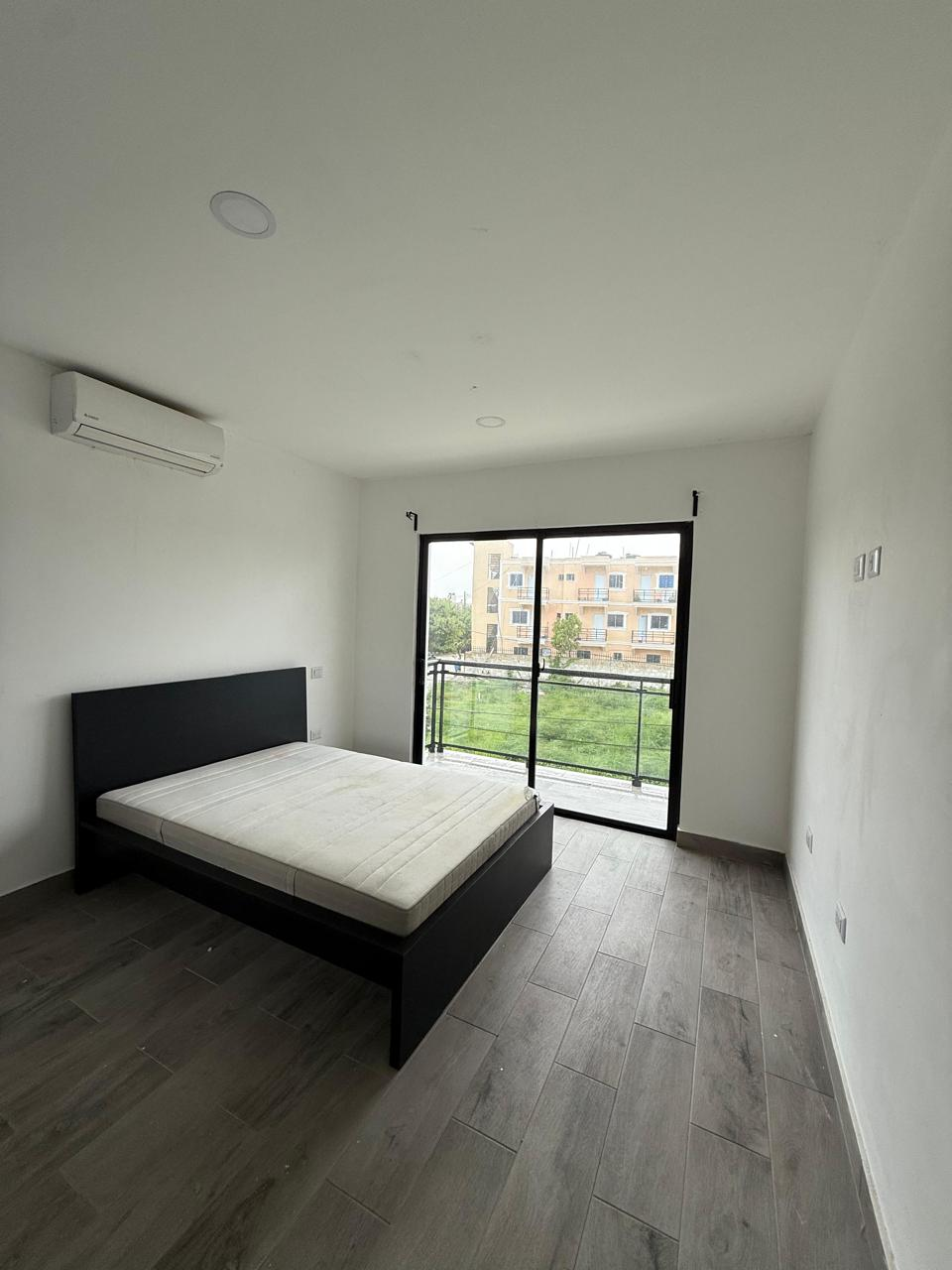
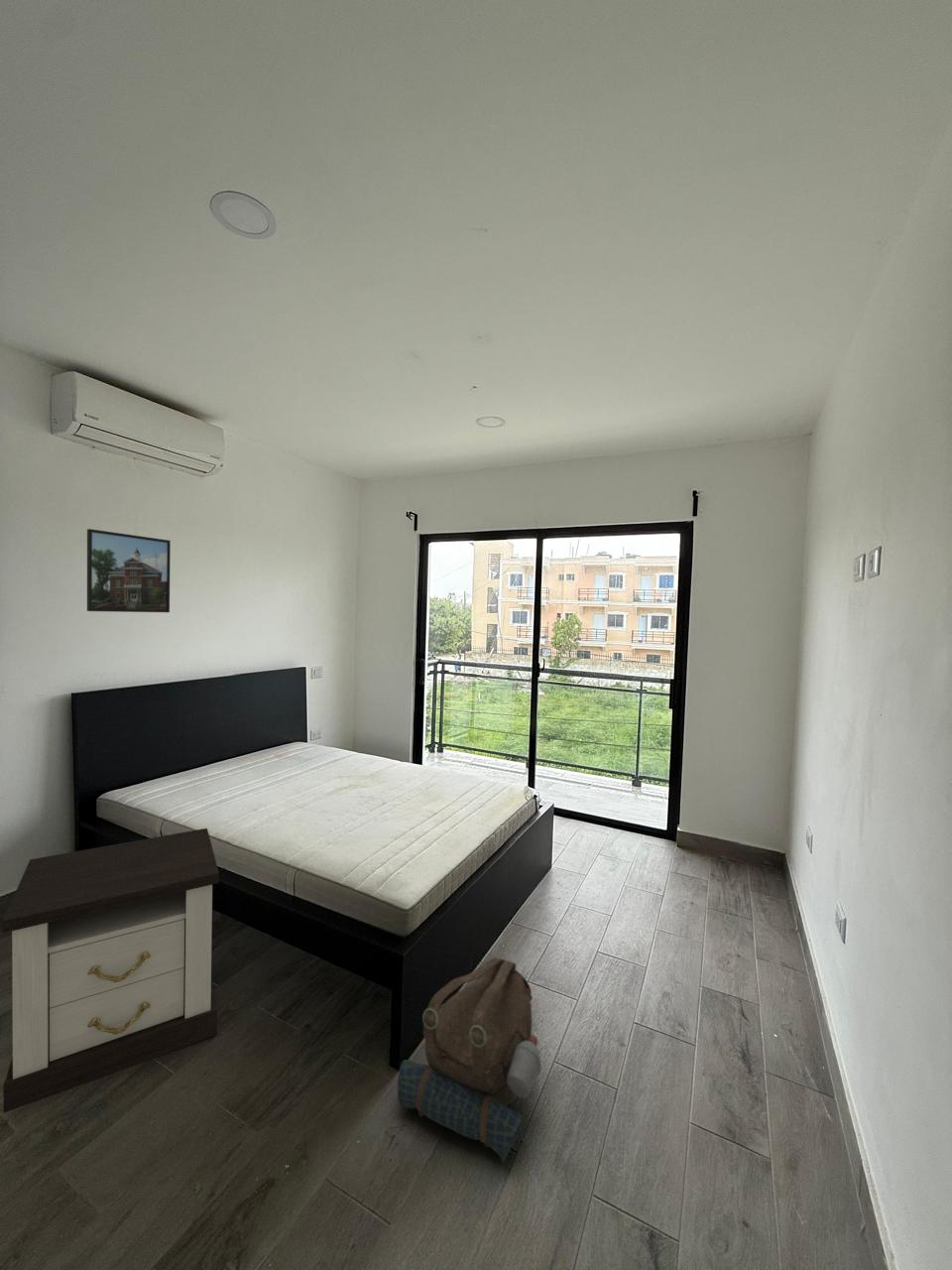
+ backpack [397,956,542,1163]
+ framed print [86,528,172,613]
+ nightstand [1,827,220,1113]
